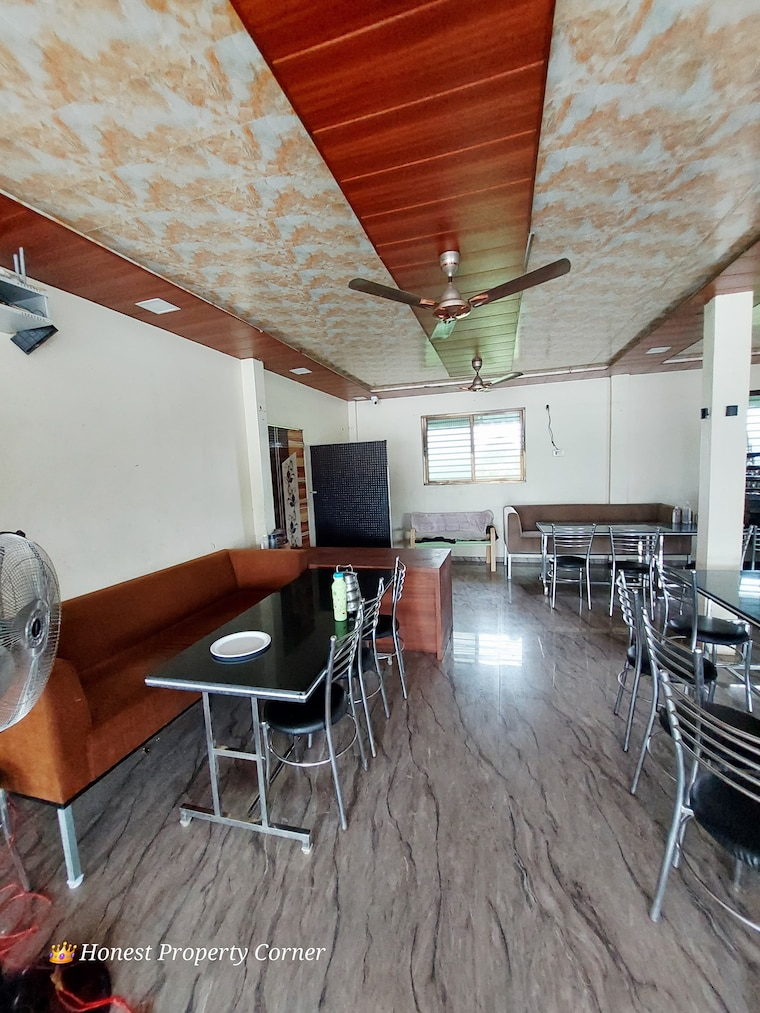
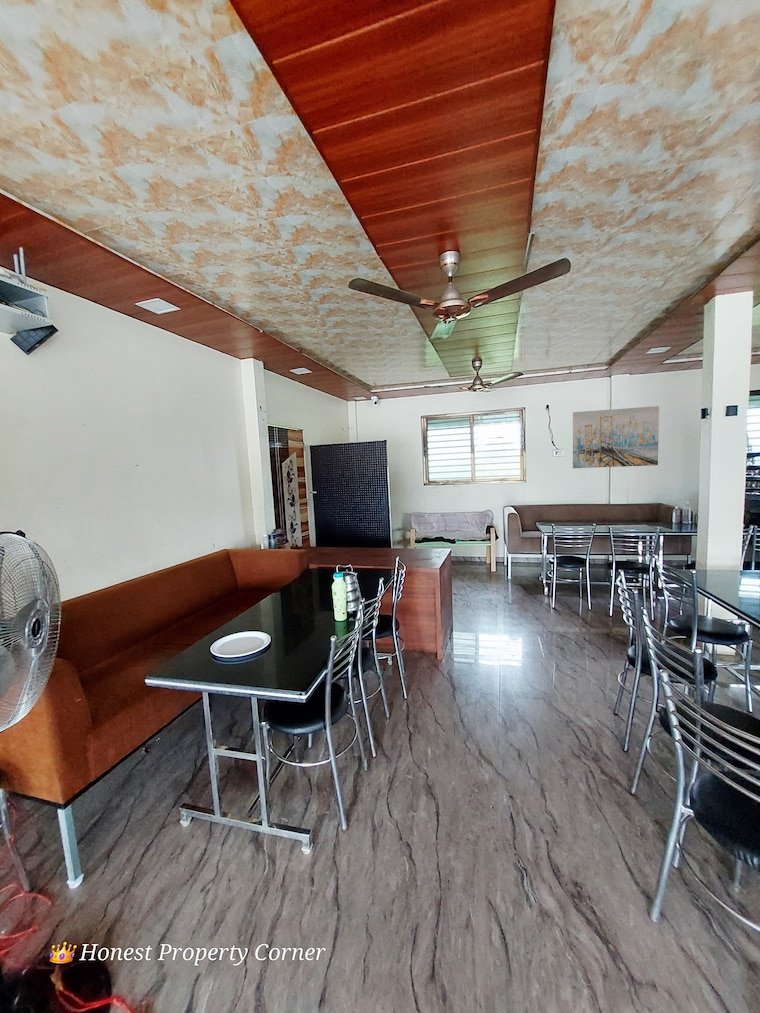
+ wall art [572,405,660,469]
